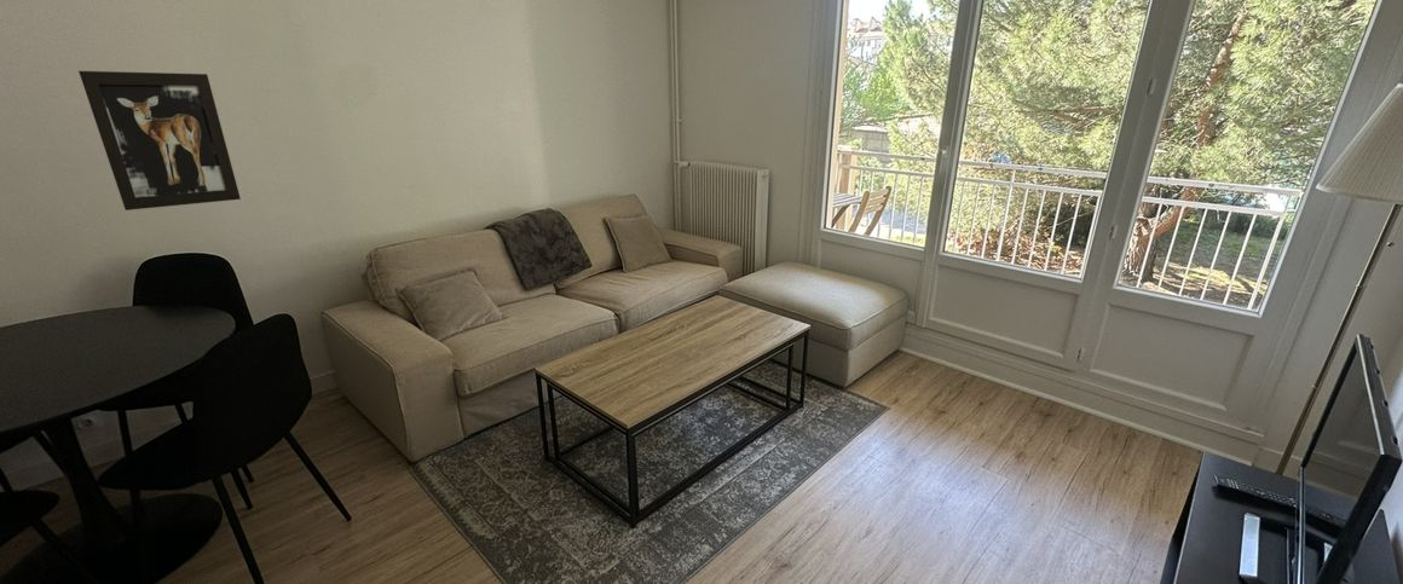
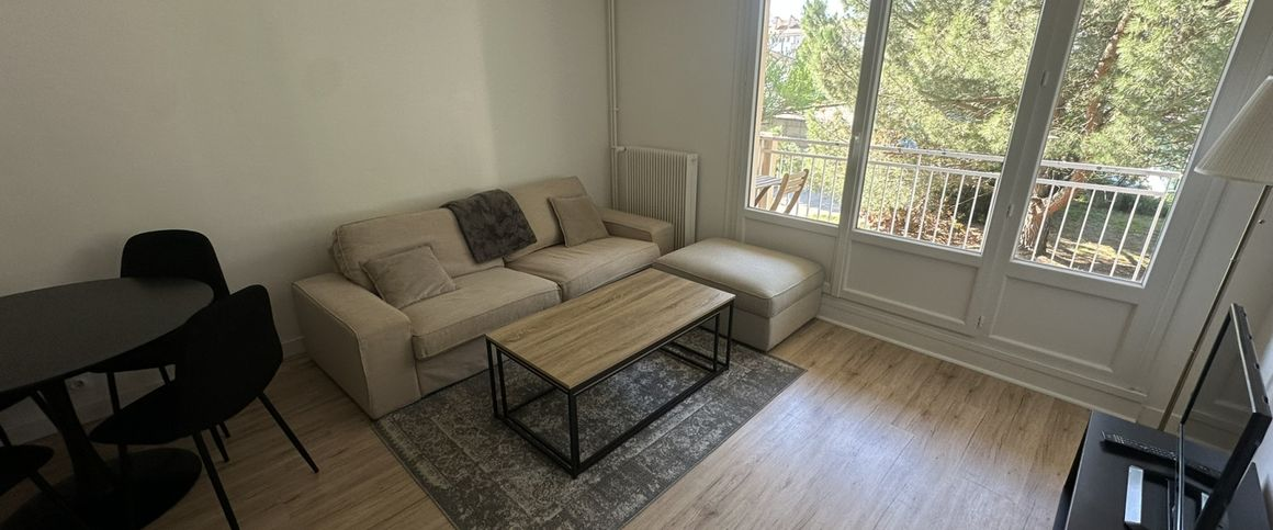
- wall art [77,70,242,212]
